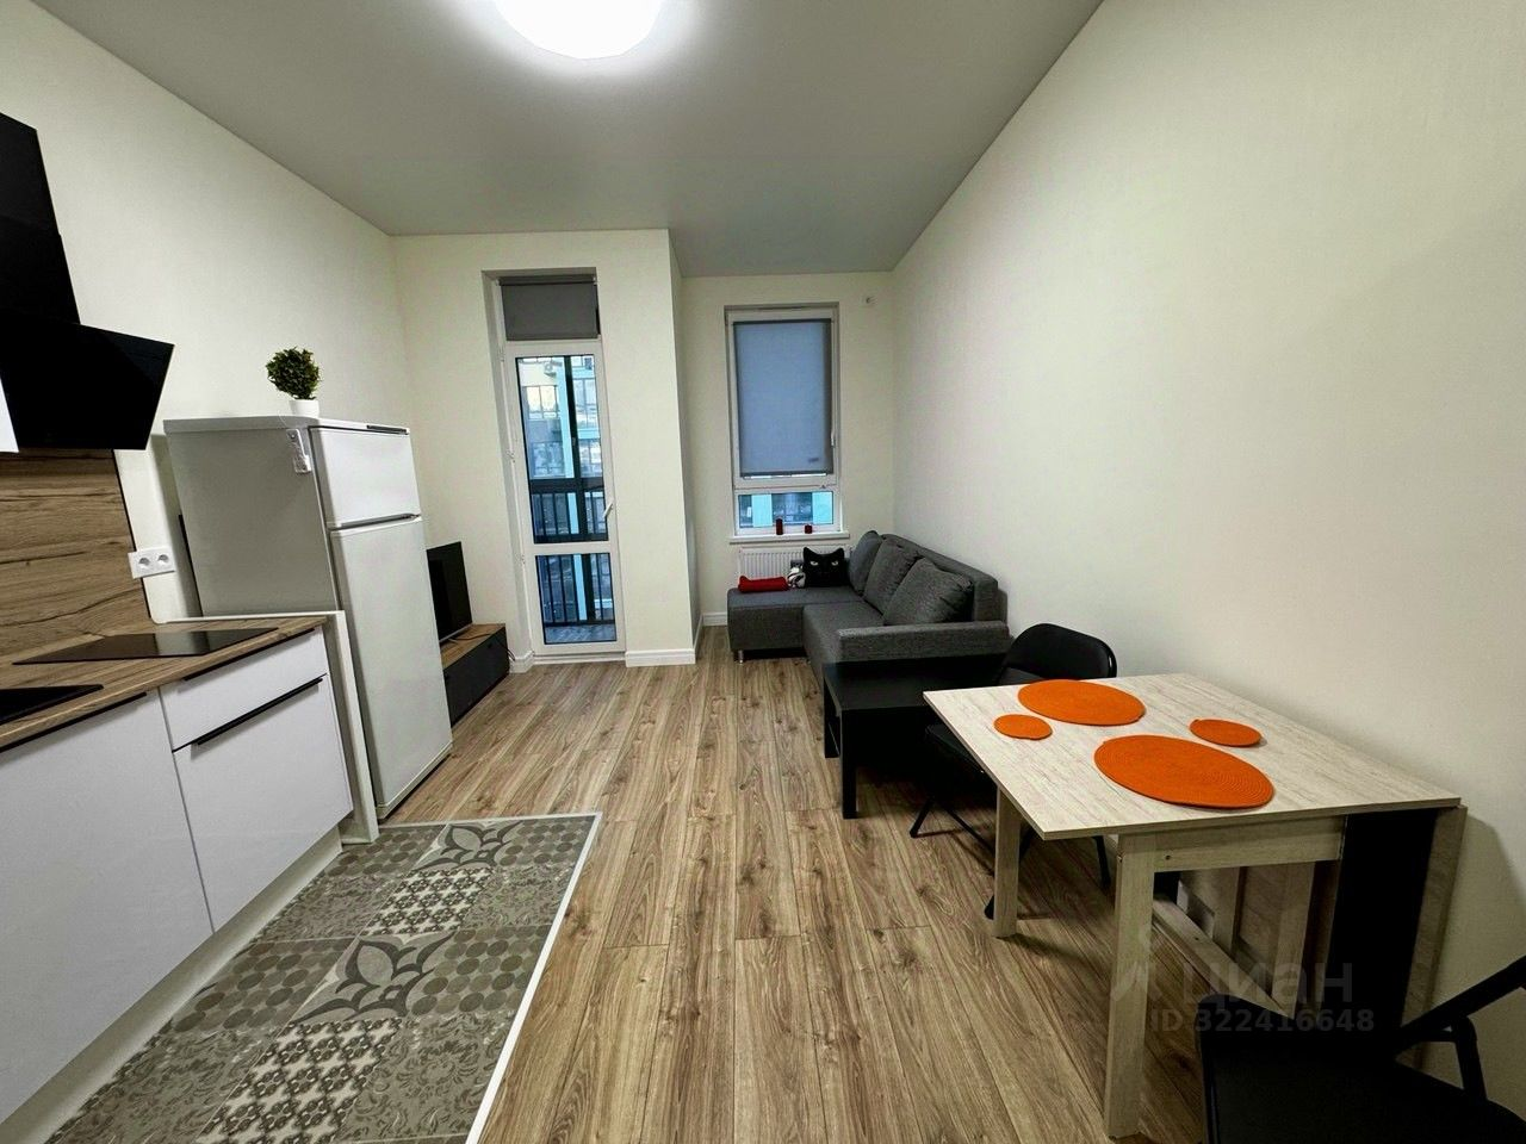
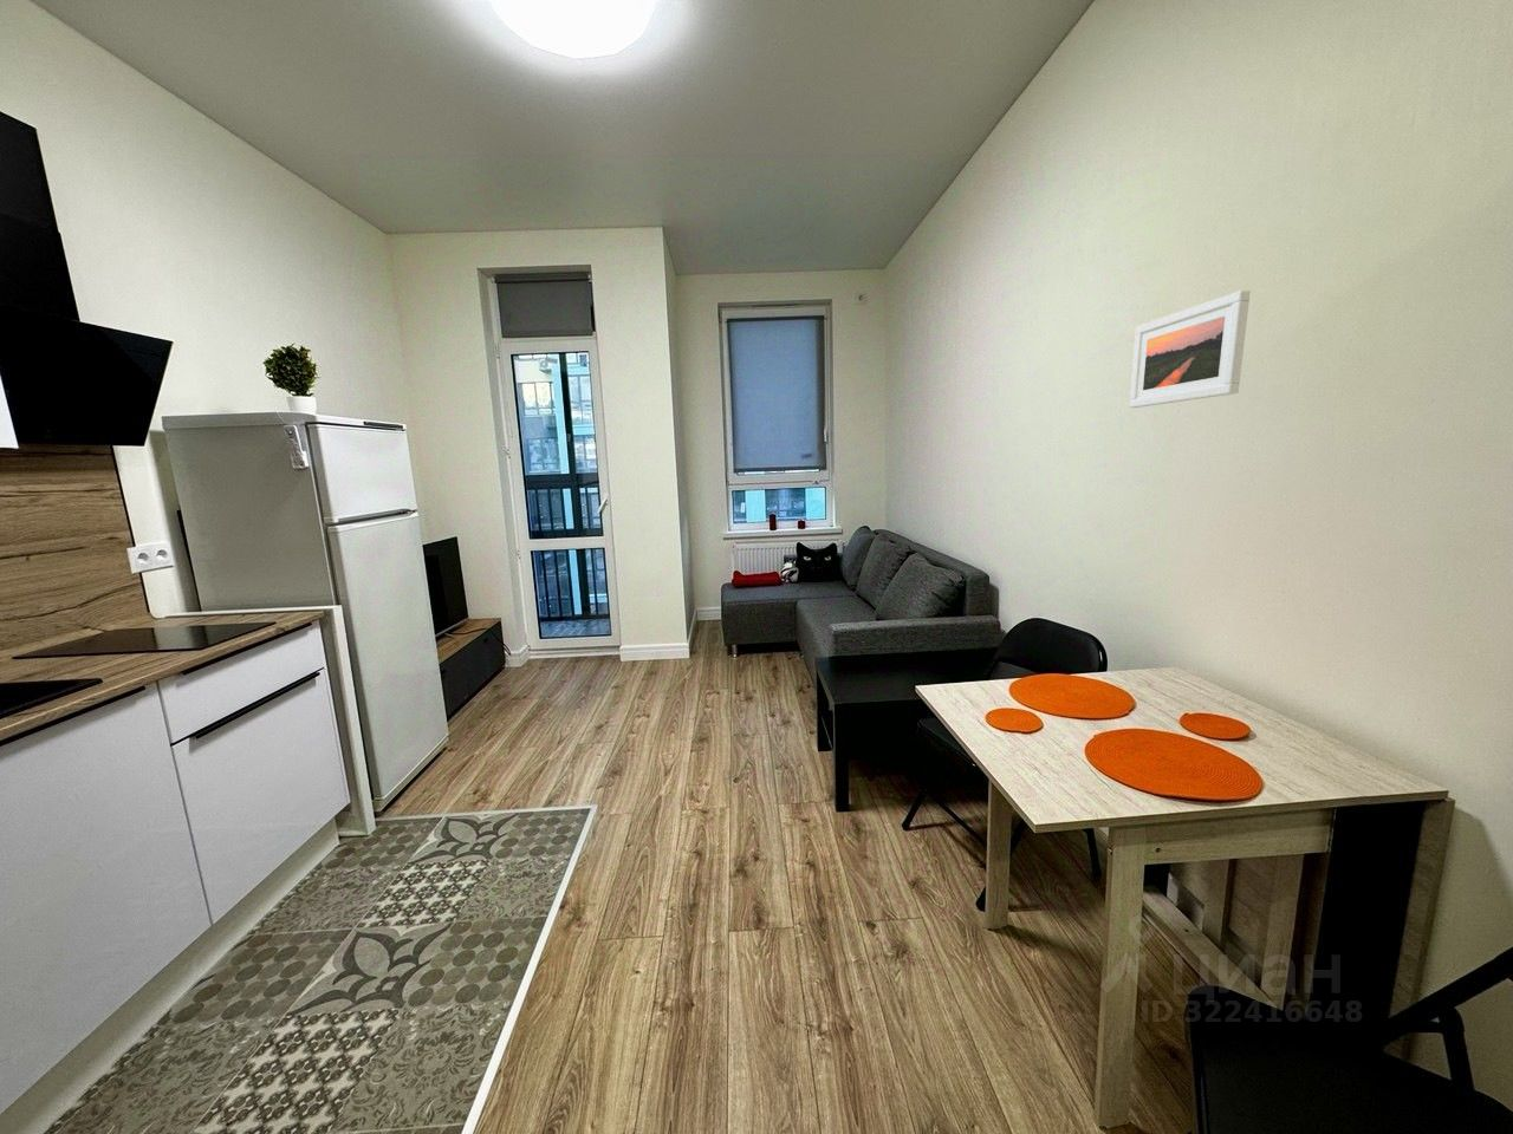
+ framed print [1129,289,1252,409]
